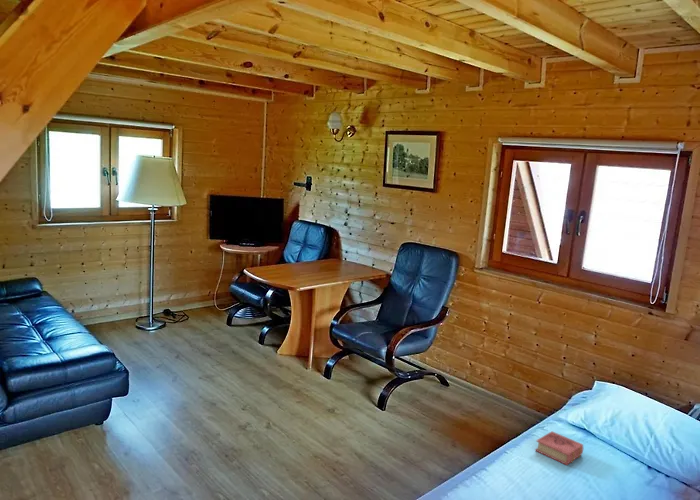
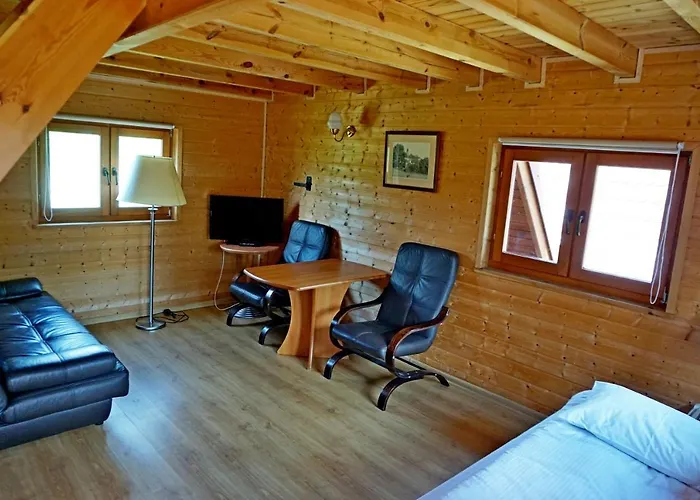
- book [534,430,584,466]
